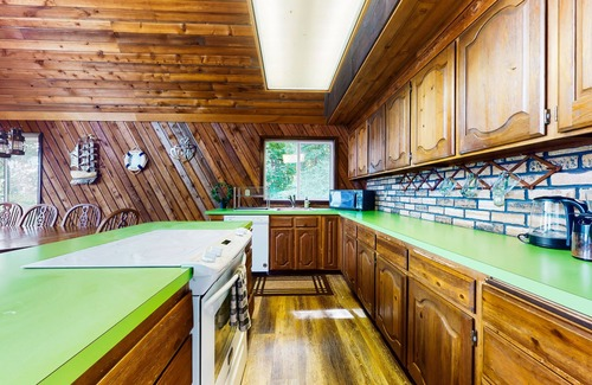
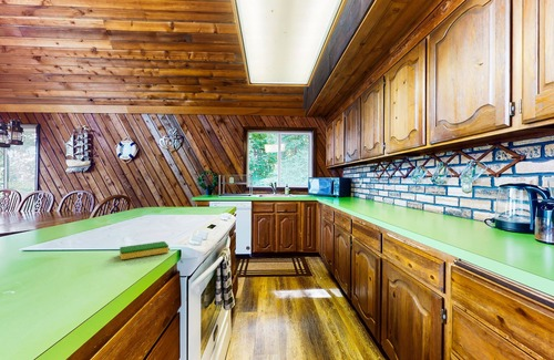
+ dish sponge [119,240,170,260]
